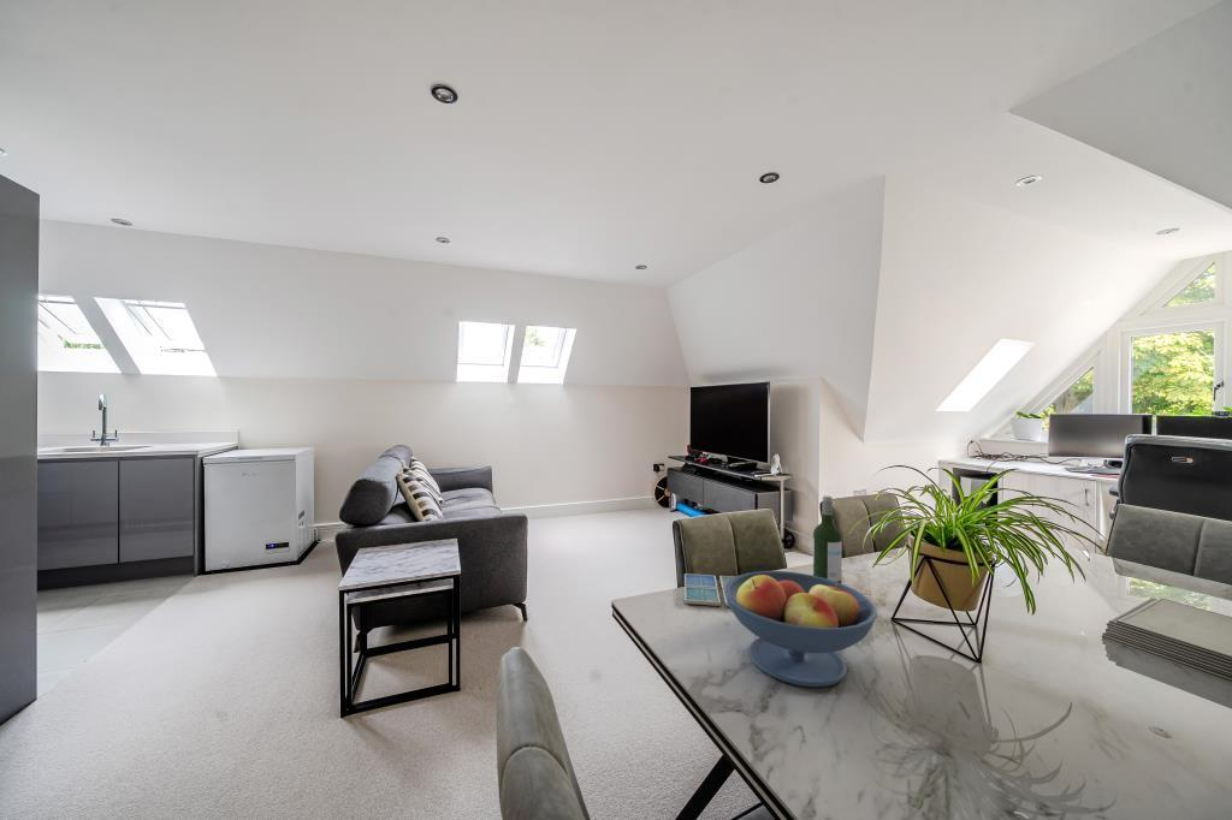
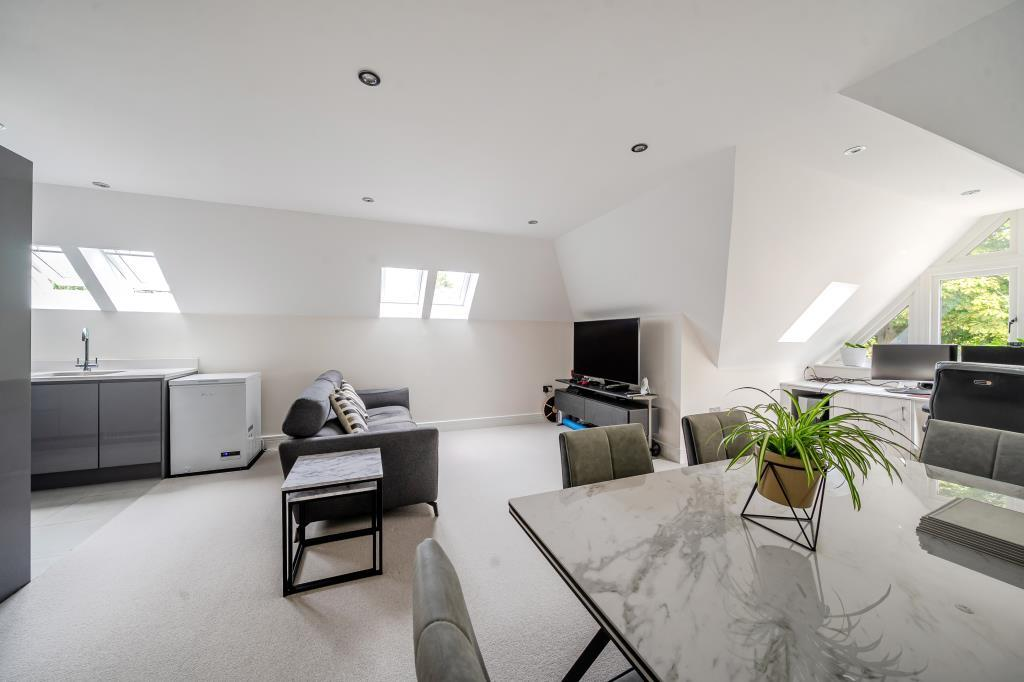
- drink coaster [683,572,735,607]
- wine bottle [812,495,843,584]
- fruit bowl [724,570,878,688]
